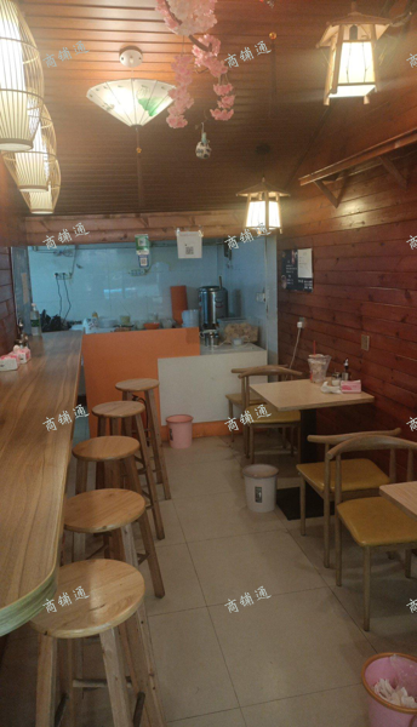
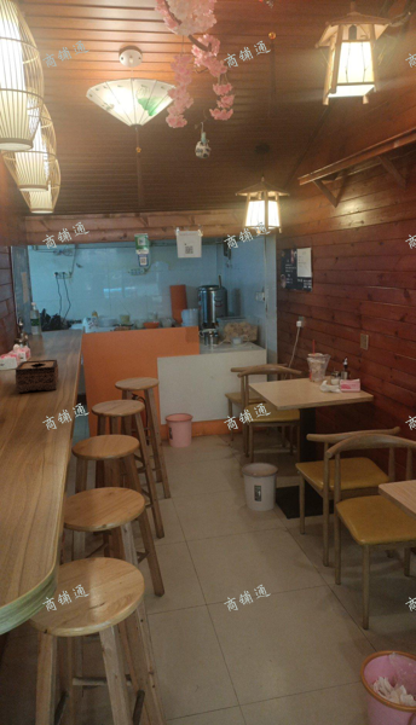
+ tissue box [15,359,59,394]
